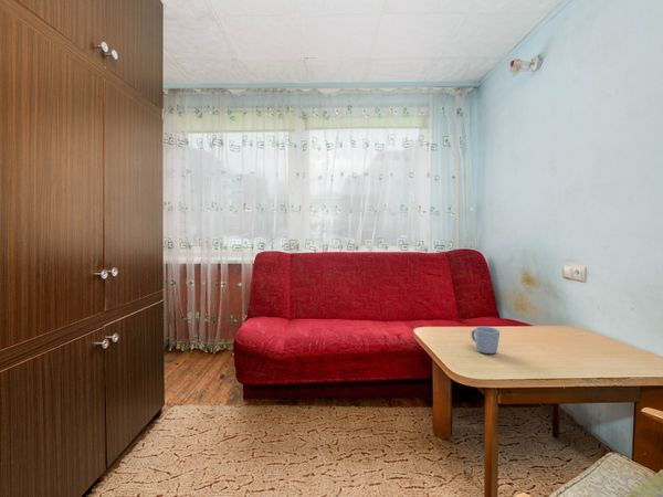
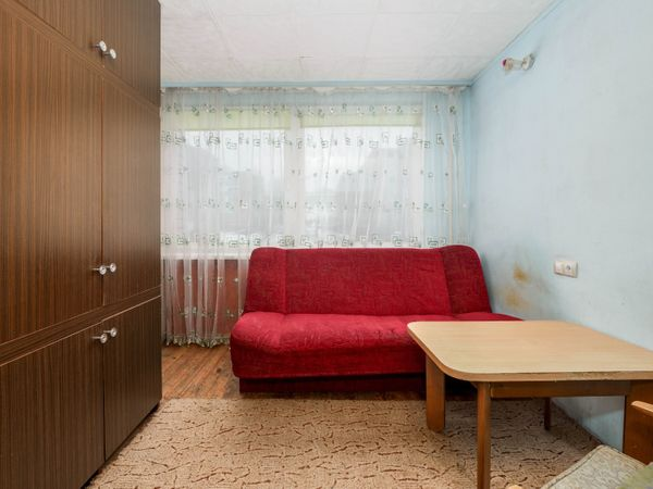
- mug [470,326,501,355]
